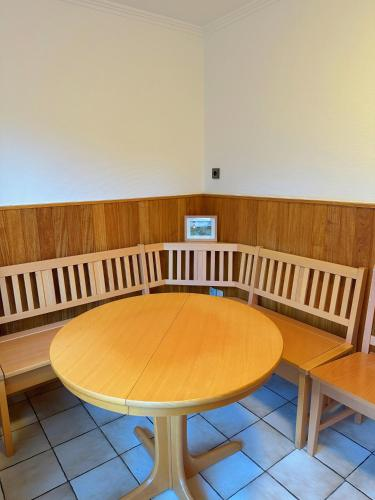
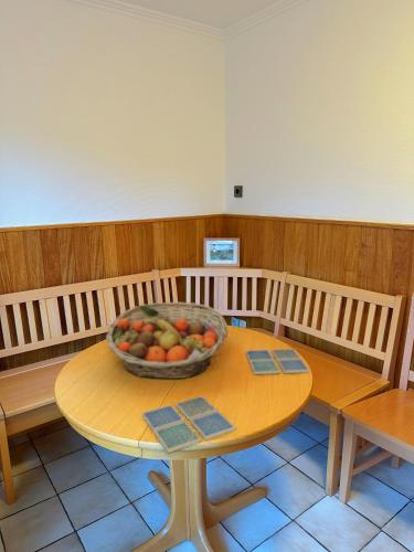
+ fruit basket [105,301,229,380]
+ drink coaster [244,348,310,375]
+ drink coaster [141,395,236,454]
